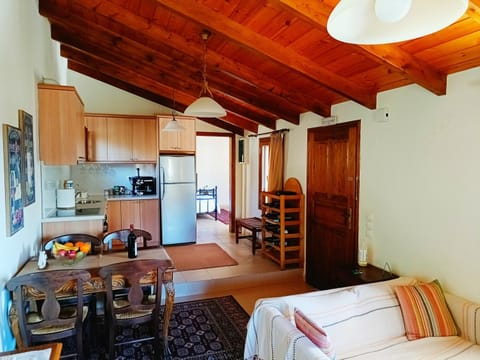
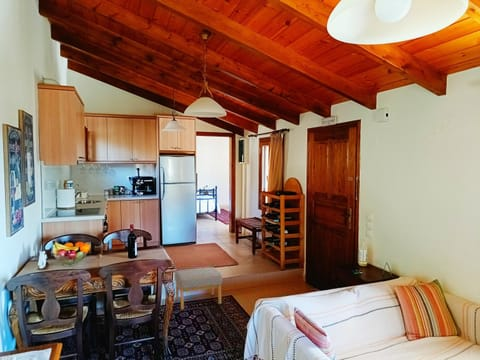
+ footstool [174,266,223,311]
